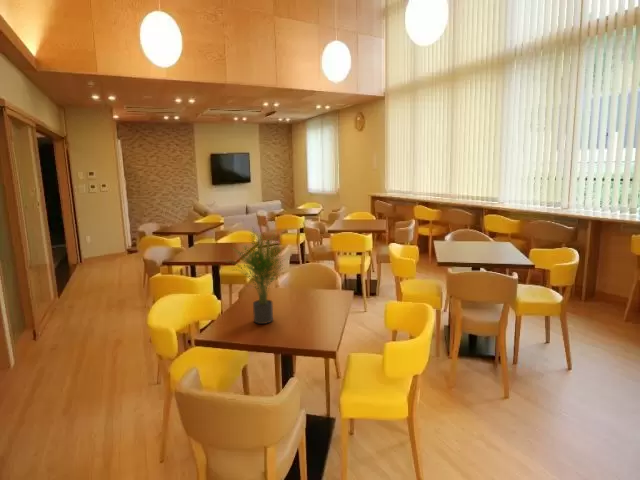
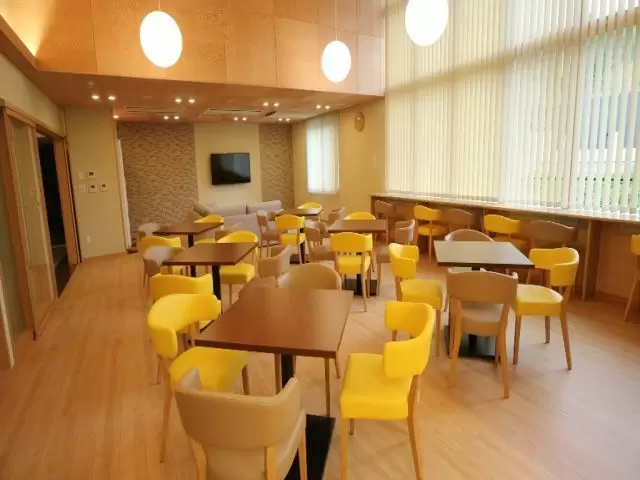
- potted plant [220,226,289,325]
